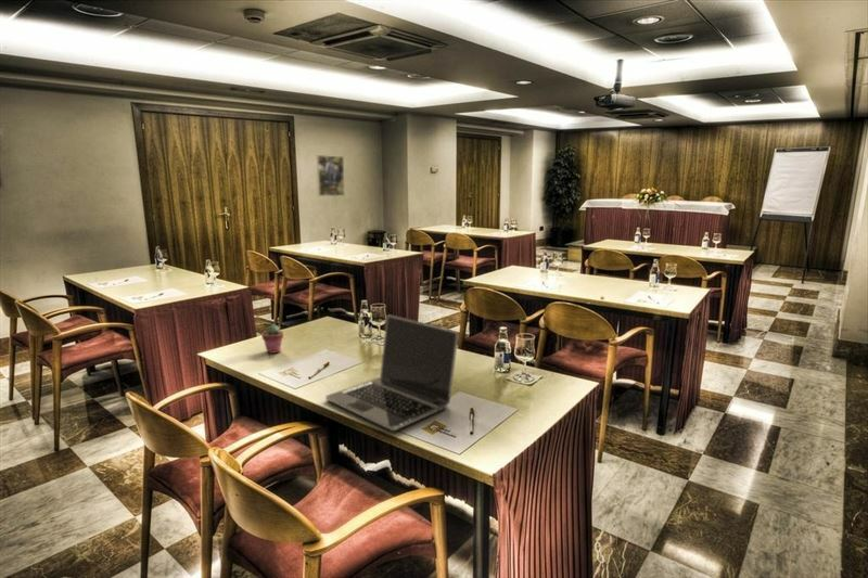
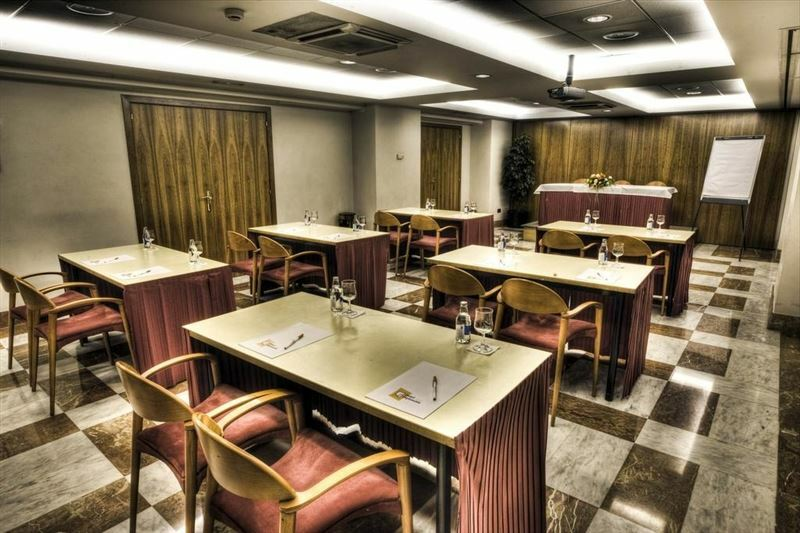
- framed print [316,154,346,197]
- laptop [324,313,460,432]
- potted succulent [260,323,284,355]
